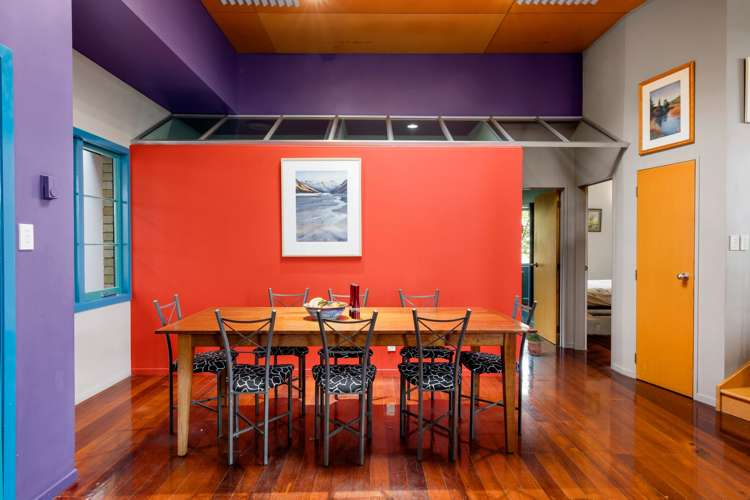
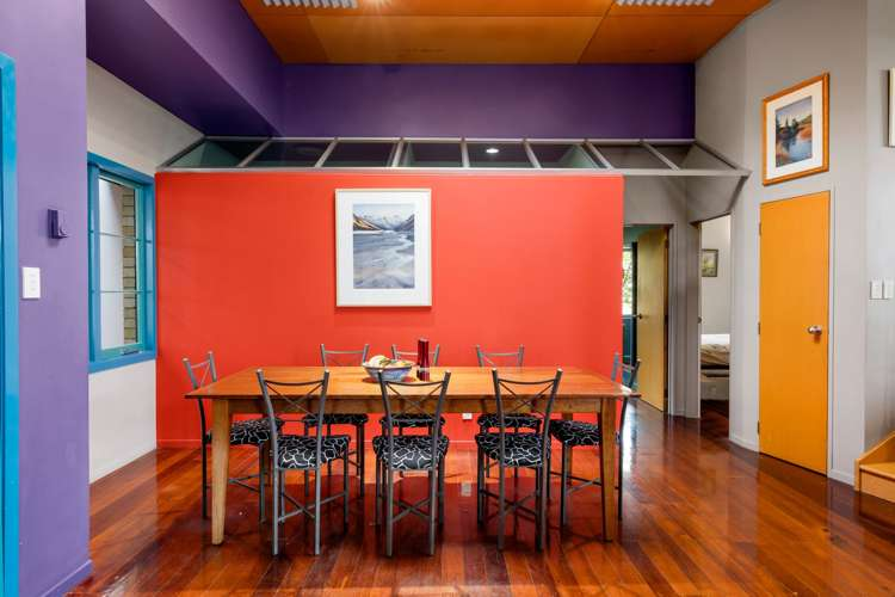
- potted plant [525,331,546,356]
